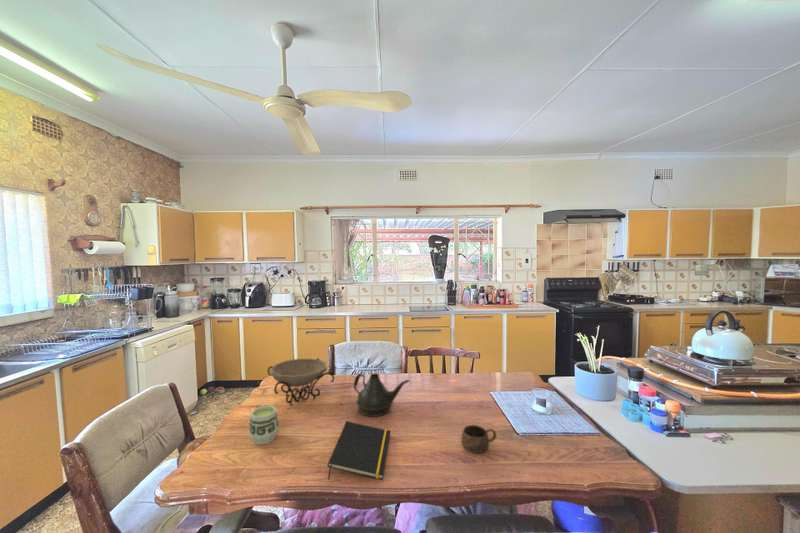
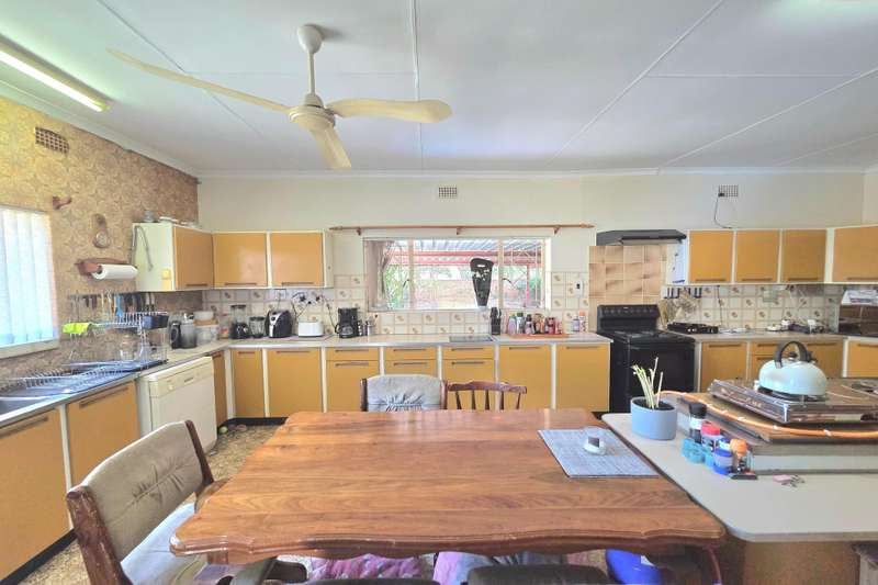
- teapot [353,372,411,418]
- cup [461,424,497,454]
- notepad [327,420,391,481]
- cup [248,405,280,446]
- decorative bowl [266,357,335,407]
